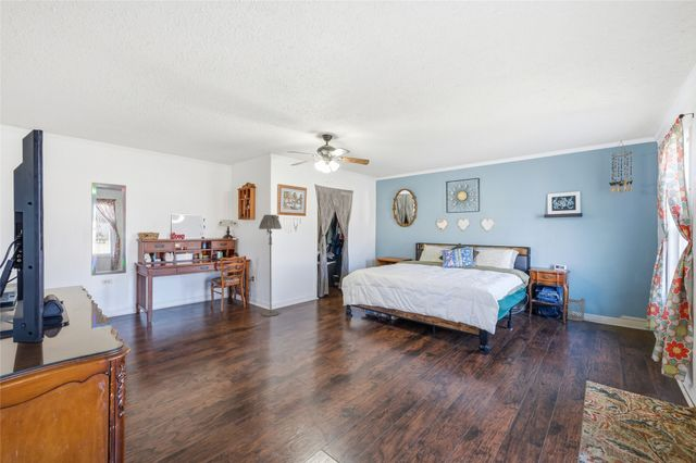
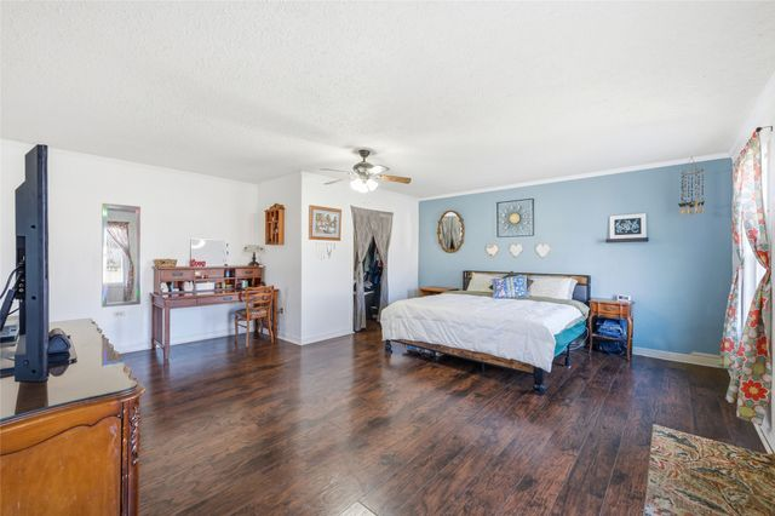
- wastebasket [566,297,586,322]
- floor lamp [258,214,283,317]
